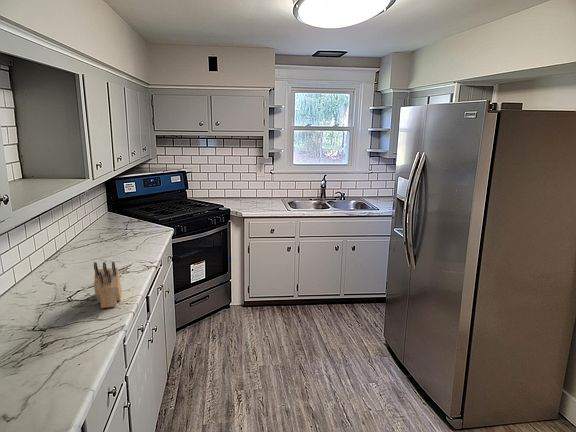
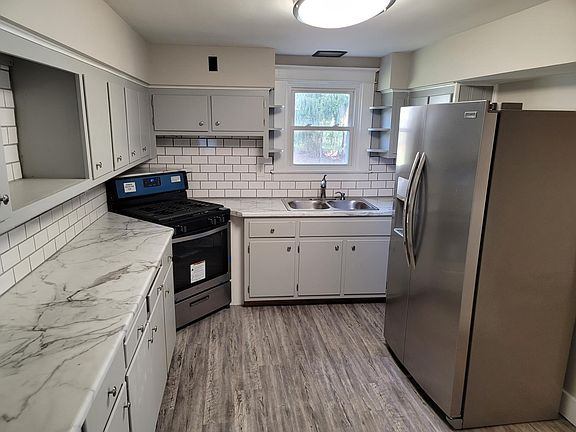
- knife block [93,261,123,309]
